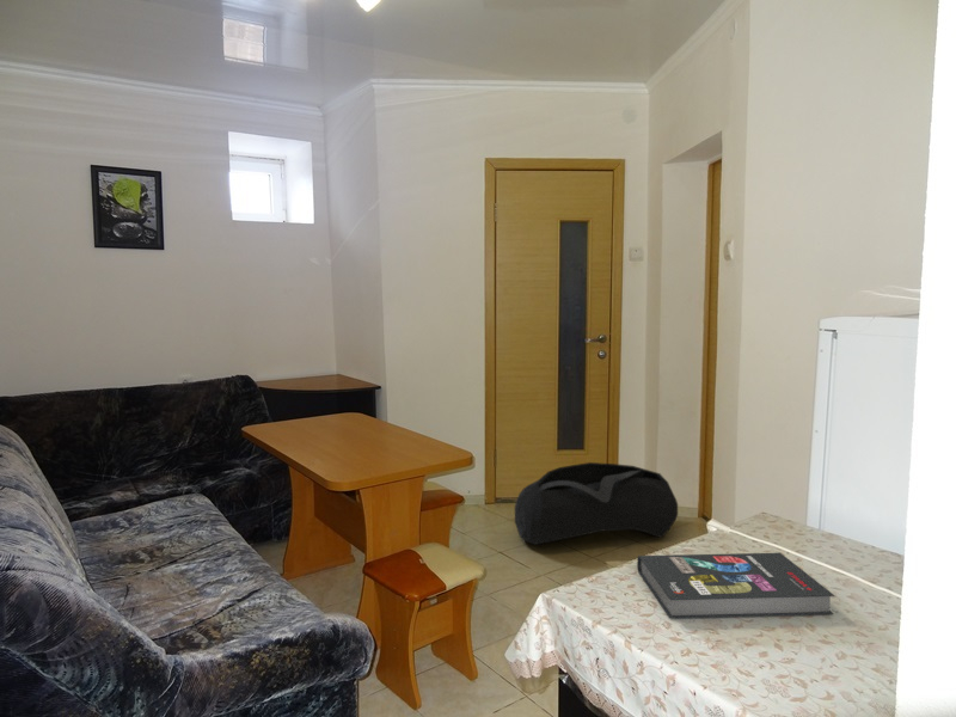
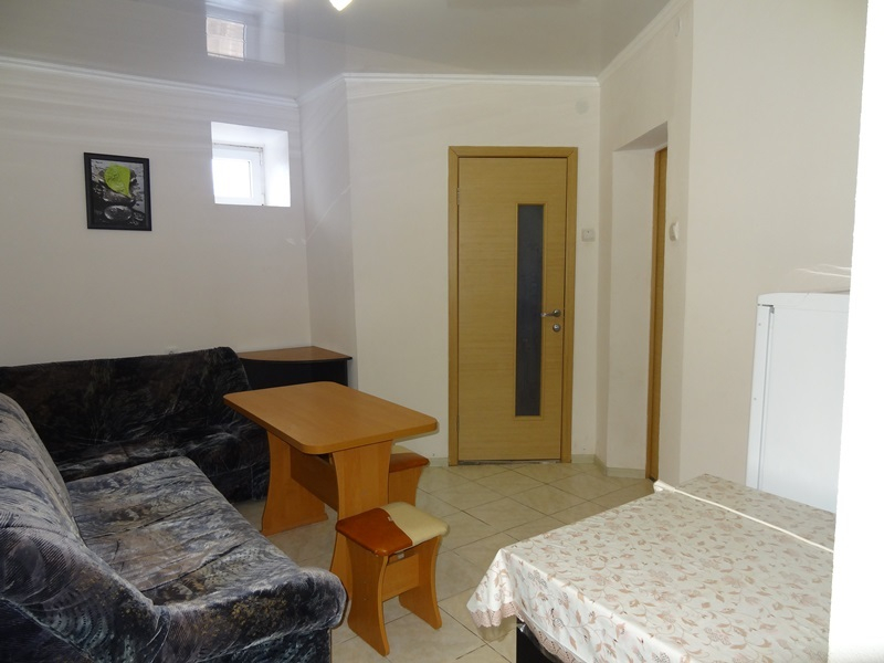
- bag [514,461,679,546]
- book [636,552,835,619]
